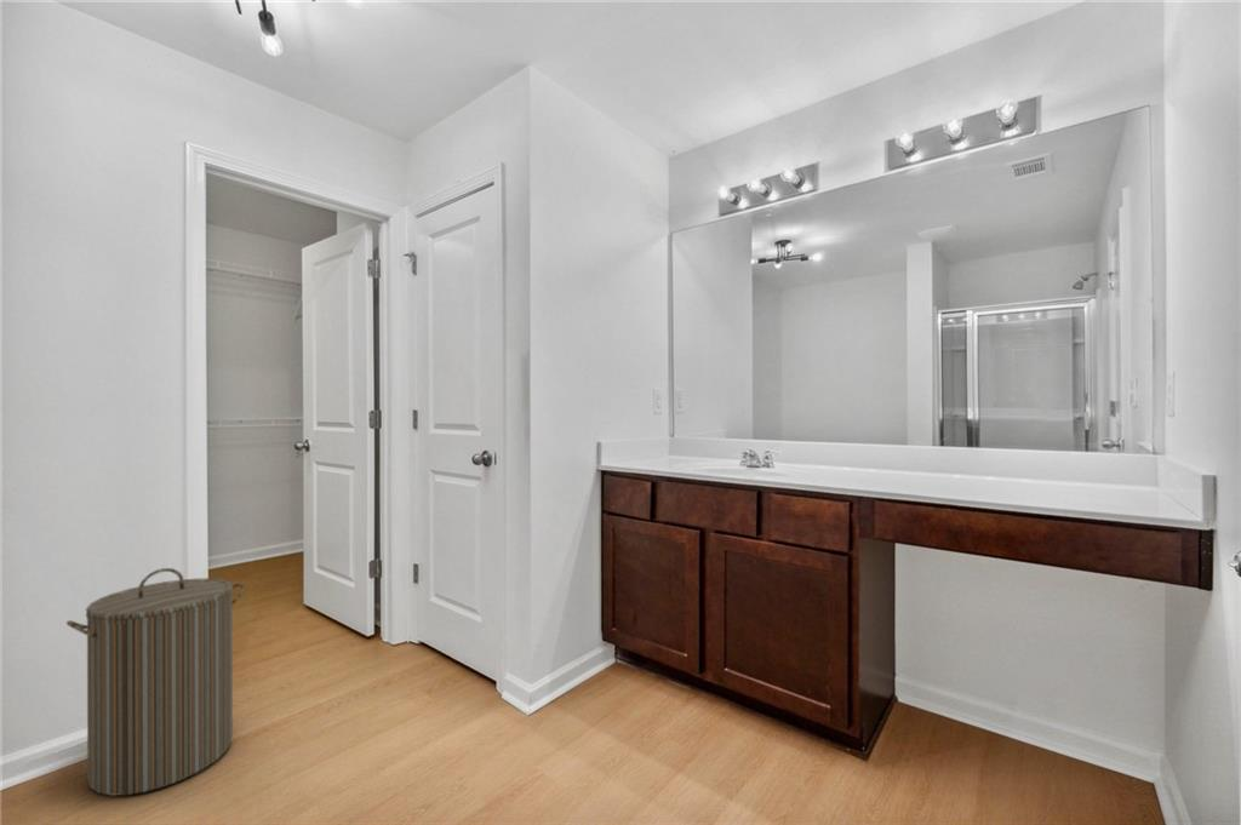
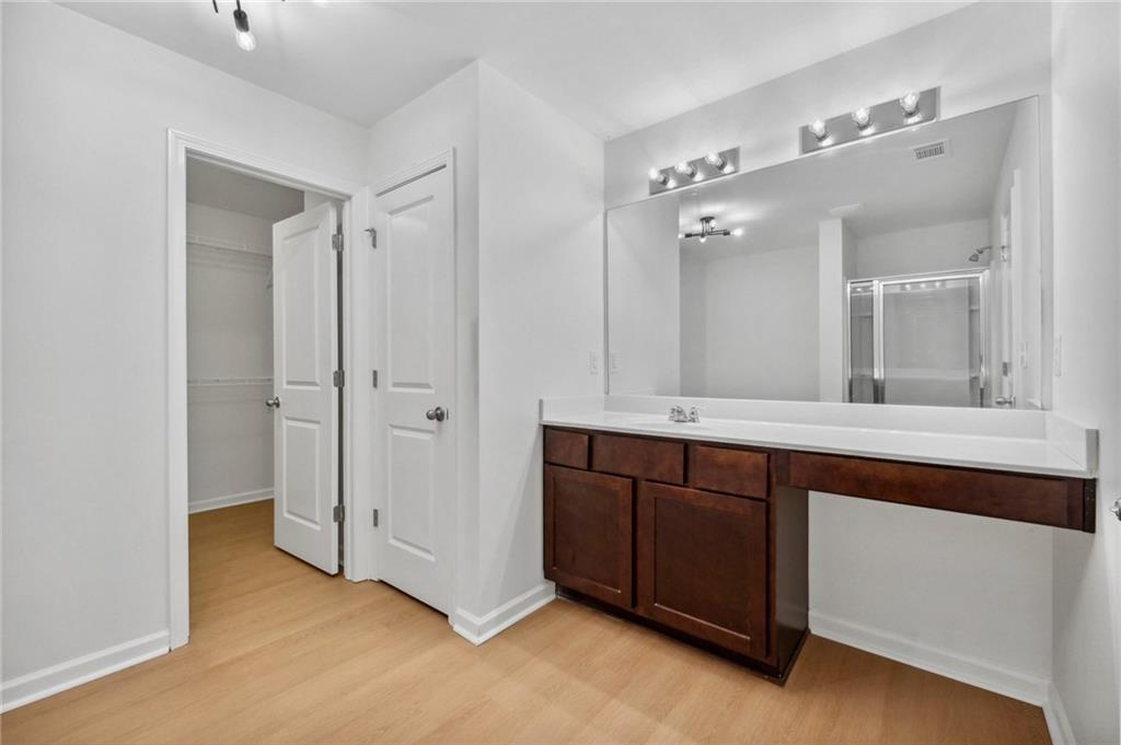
- laundry hamper [65,567,246,797]
